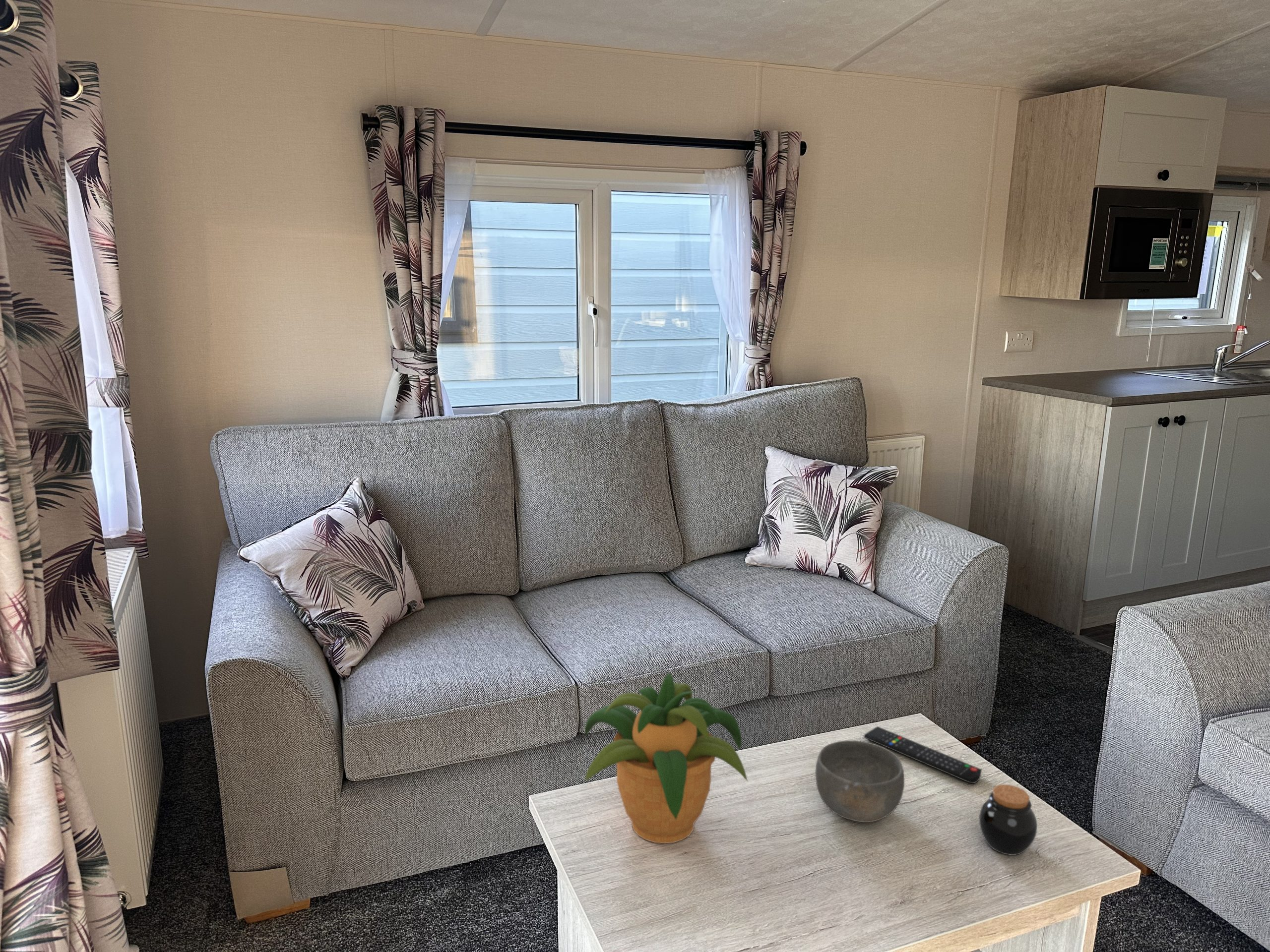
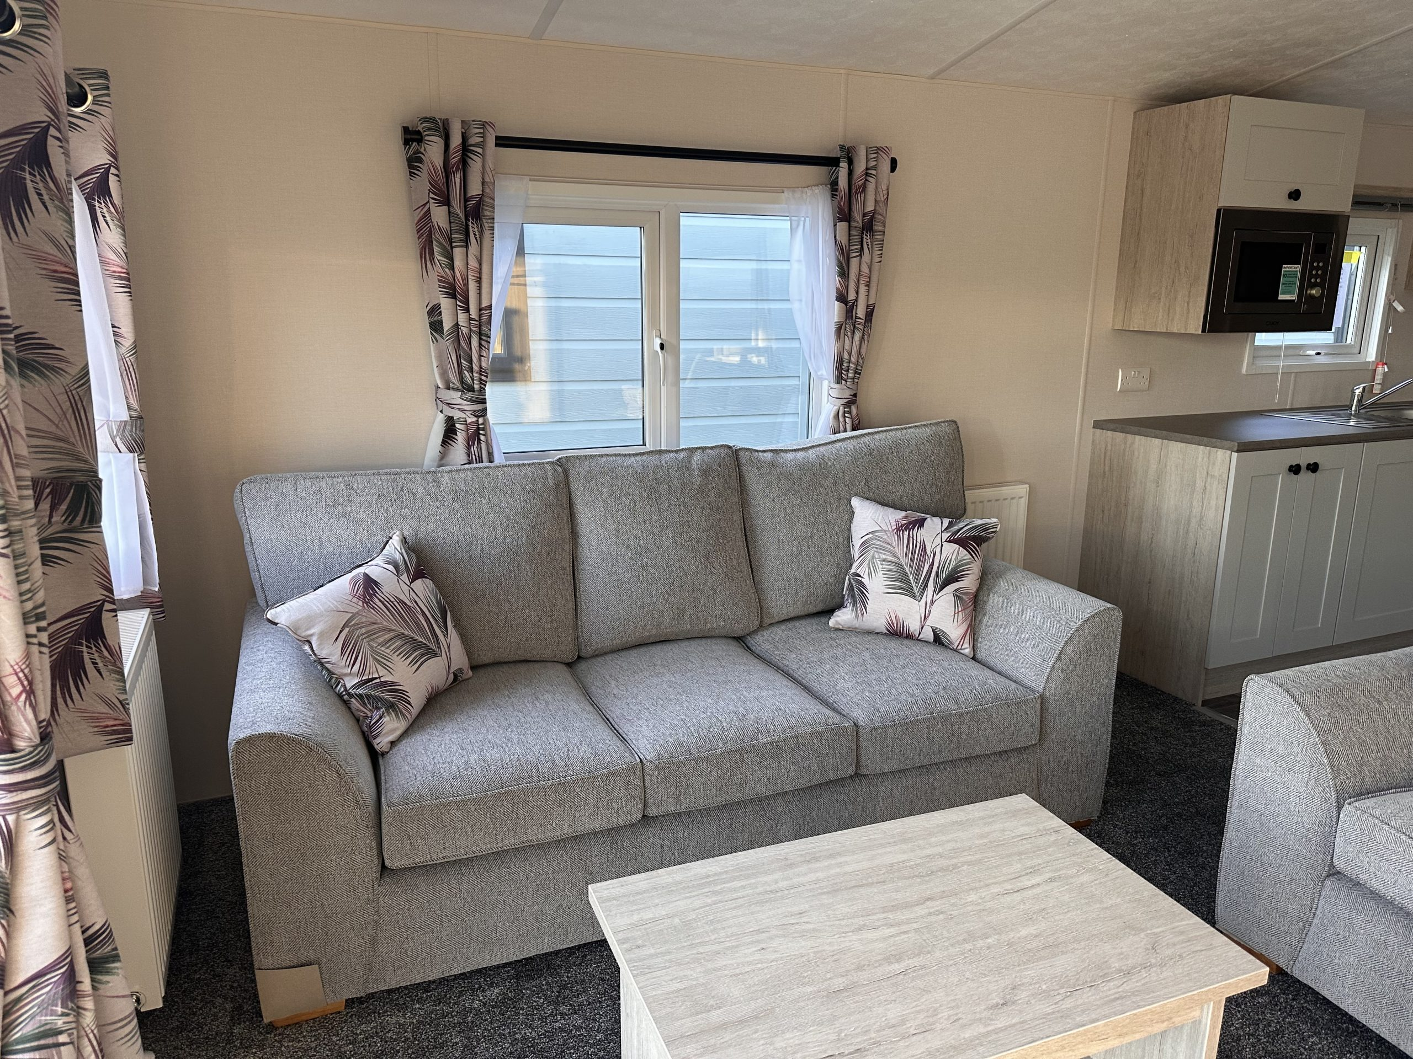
- potted plant [584,672,748,844]
- bowl [815,740,905,823]
- remote control [863,726,982,784]
- jar [979,784,1038,856]
